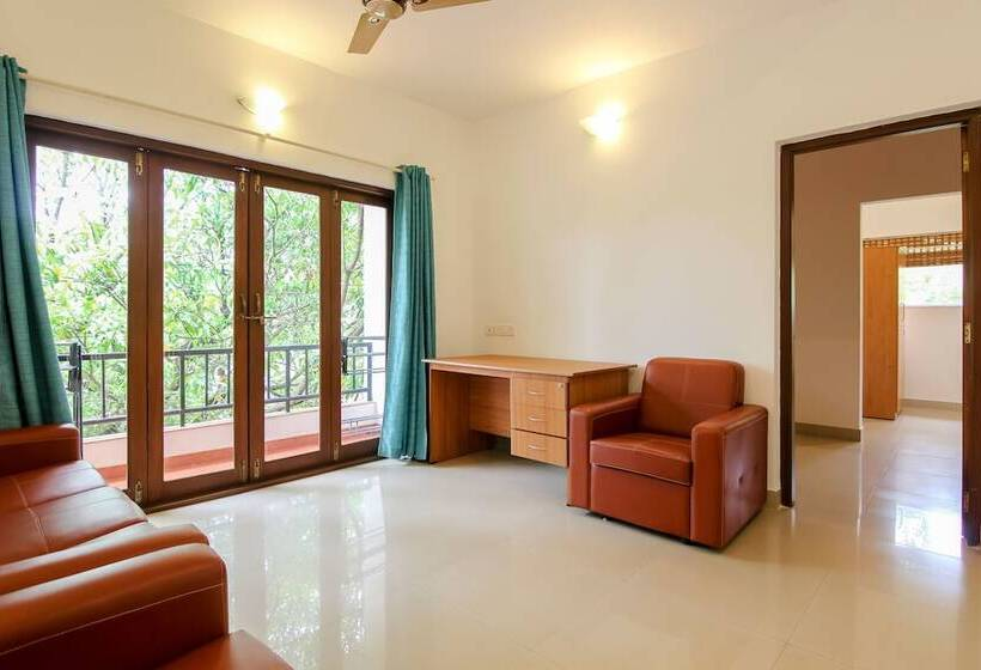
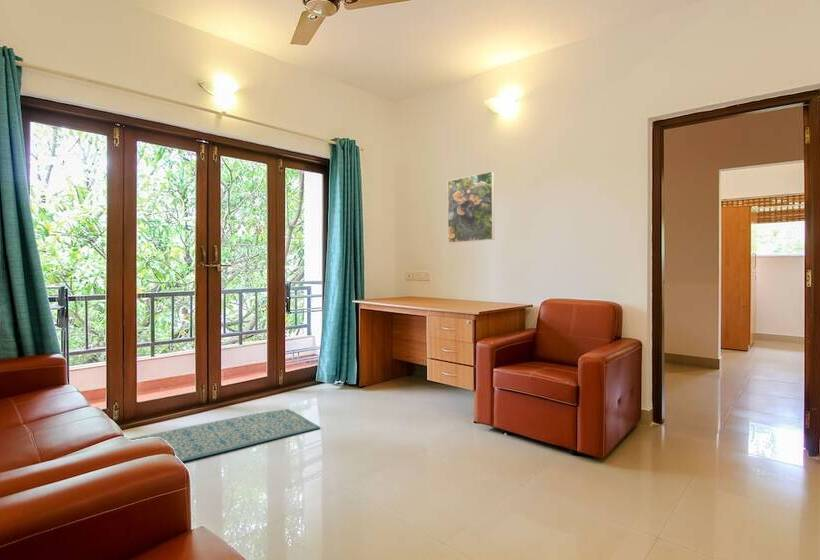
+ rug [129,408,321,463]
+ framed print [447,171,495,244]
